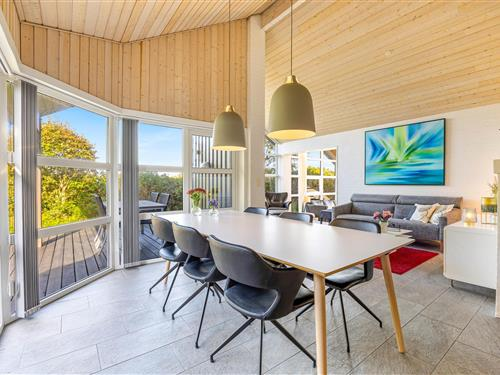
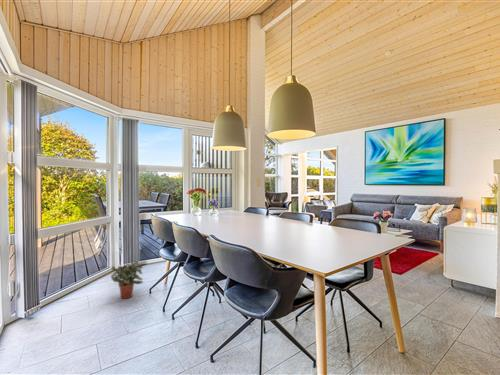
+ potted plant [110,260,144,300]
